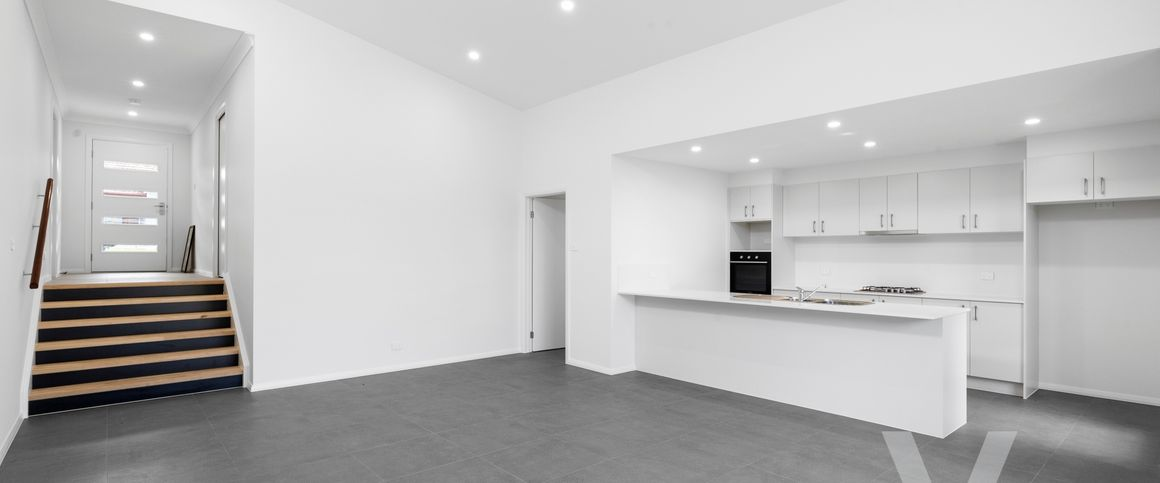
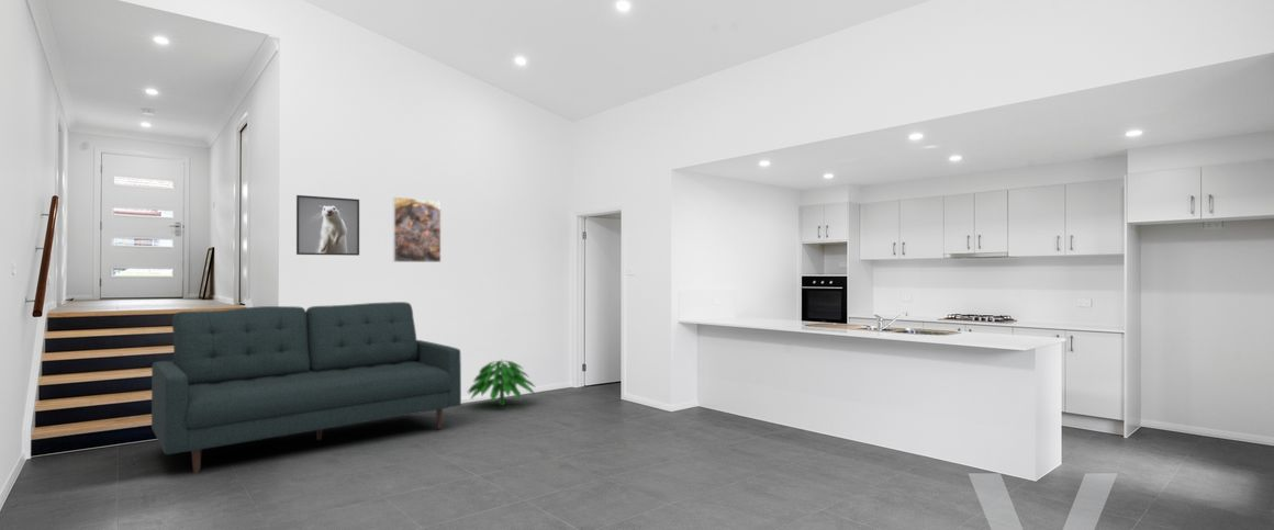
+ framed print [392,196,442,263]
+ sofa [150,301,462,474]
+ indoor plant [467,360,536,407]
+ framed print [295,194,360,257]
